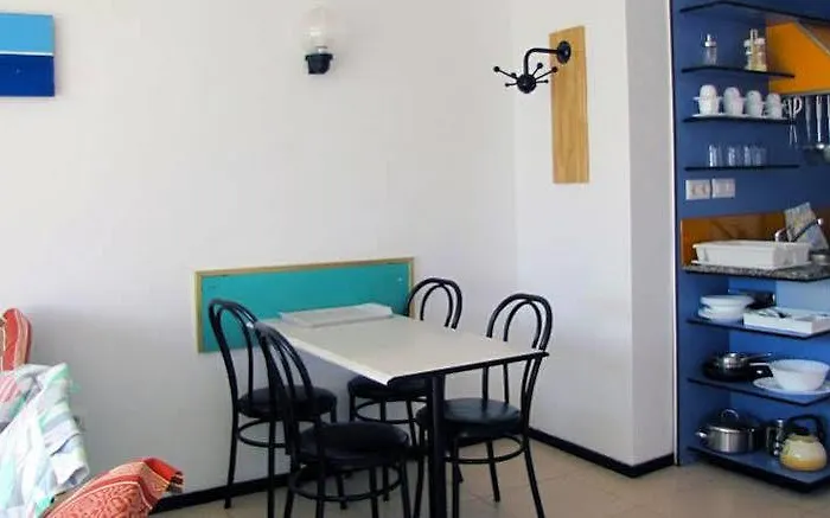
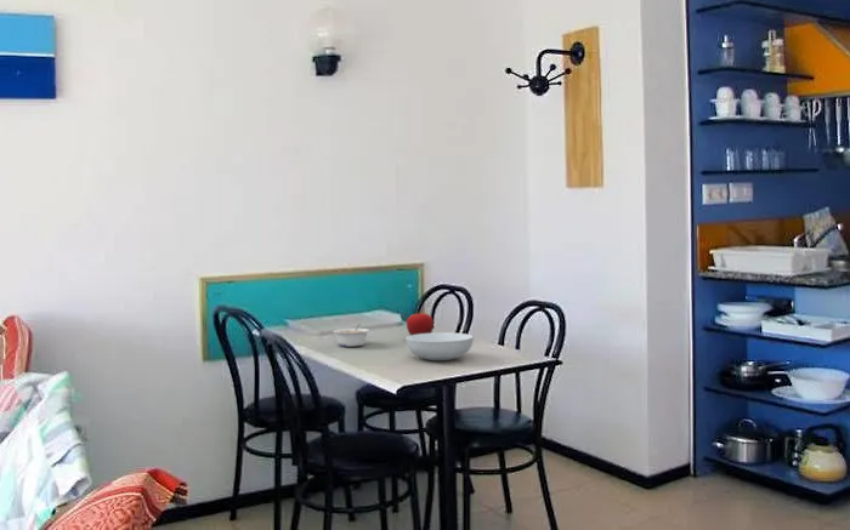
+ legume [332,323,372,348]
+ fruit [406,309,435,336]
+ serving bowl [404,331,475,361]
